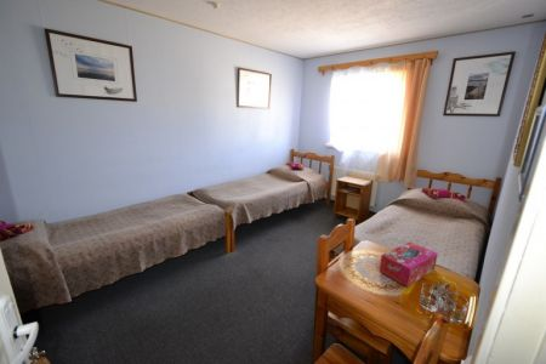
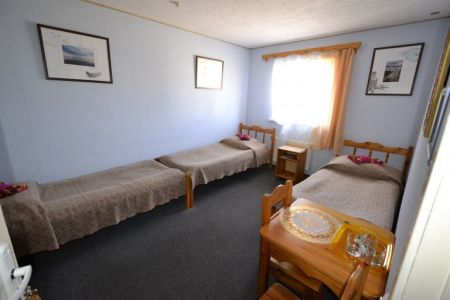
- tissue box [379,240,439,288]
